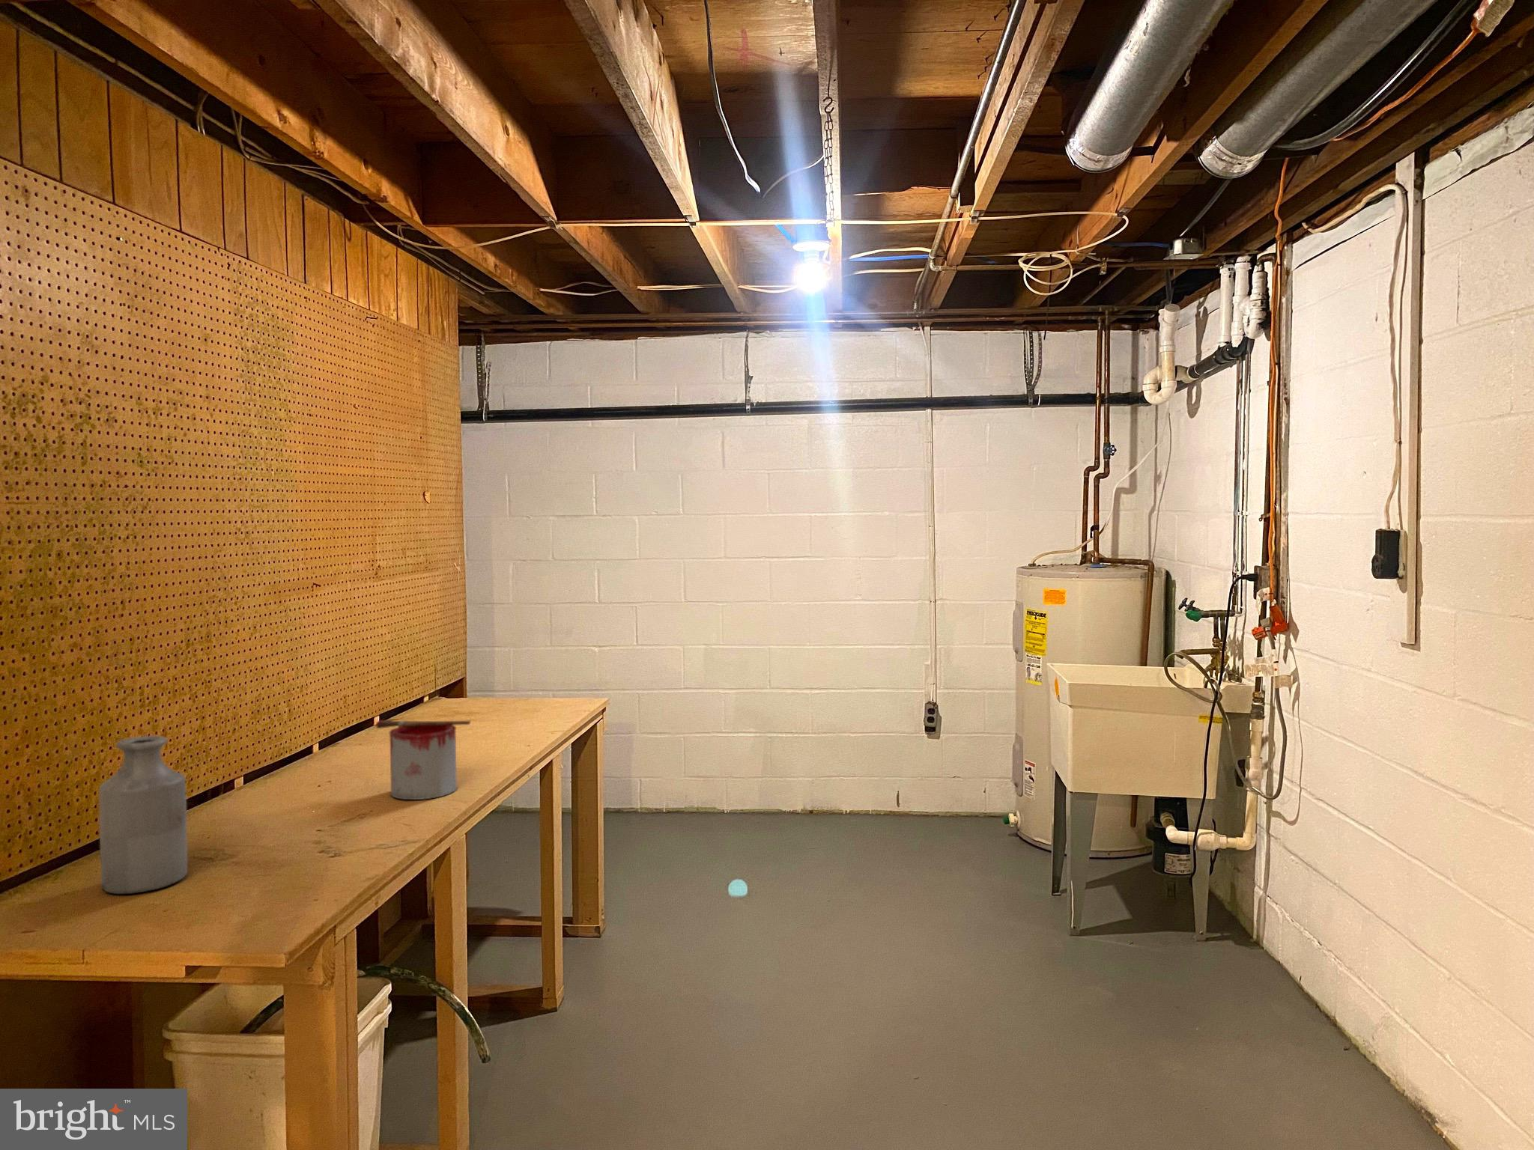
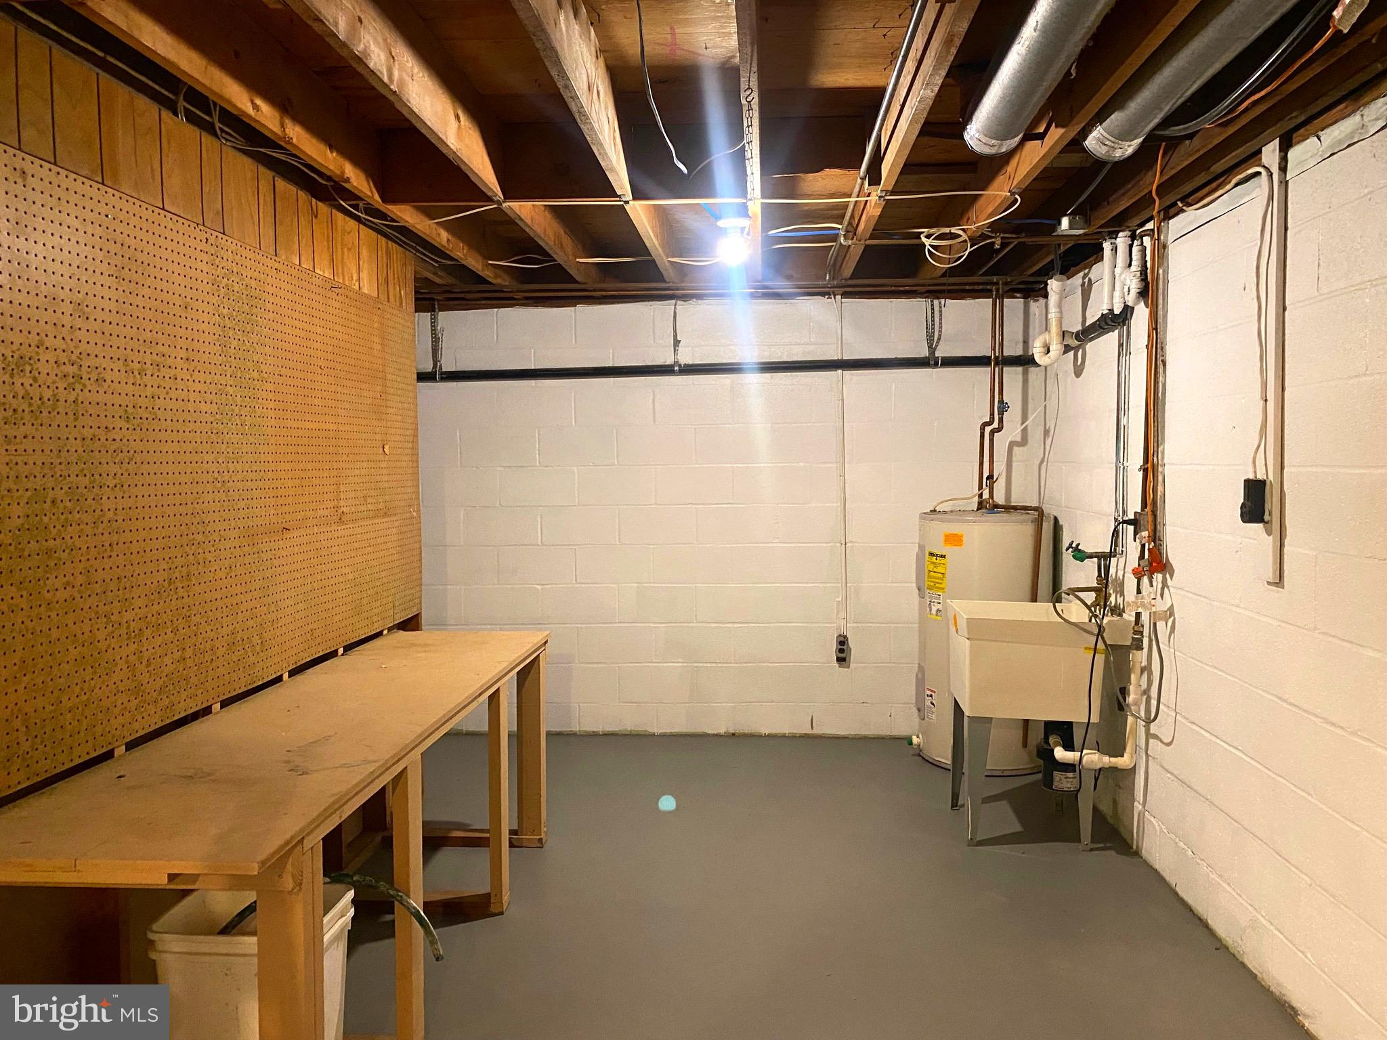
- bottle [98,734,188,895]
- paint can [376,719,471,801]
